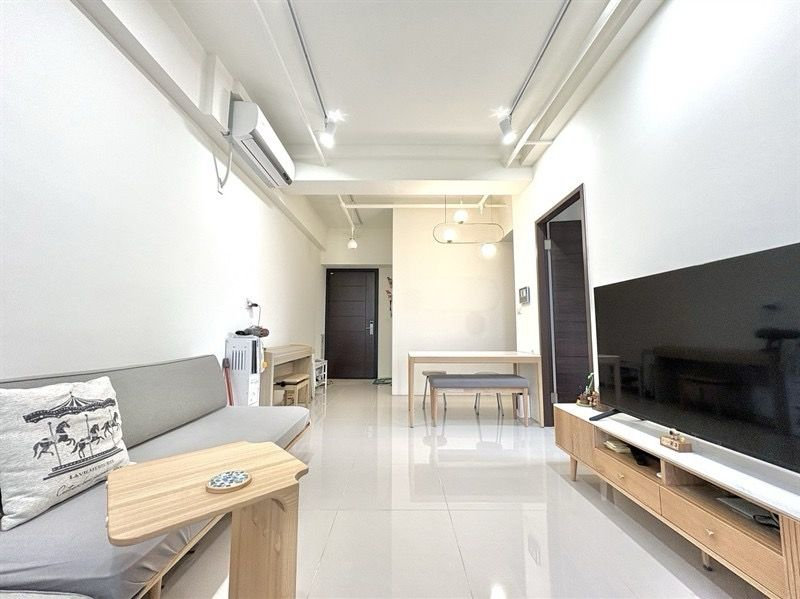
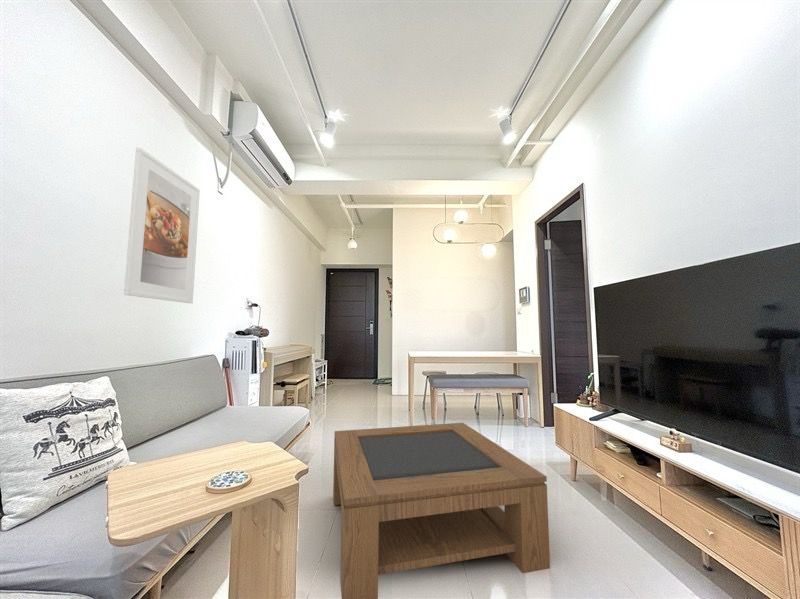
+ coffee table [332,422,551,599]
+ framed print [123,147,201,304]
